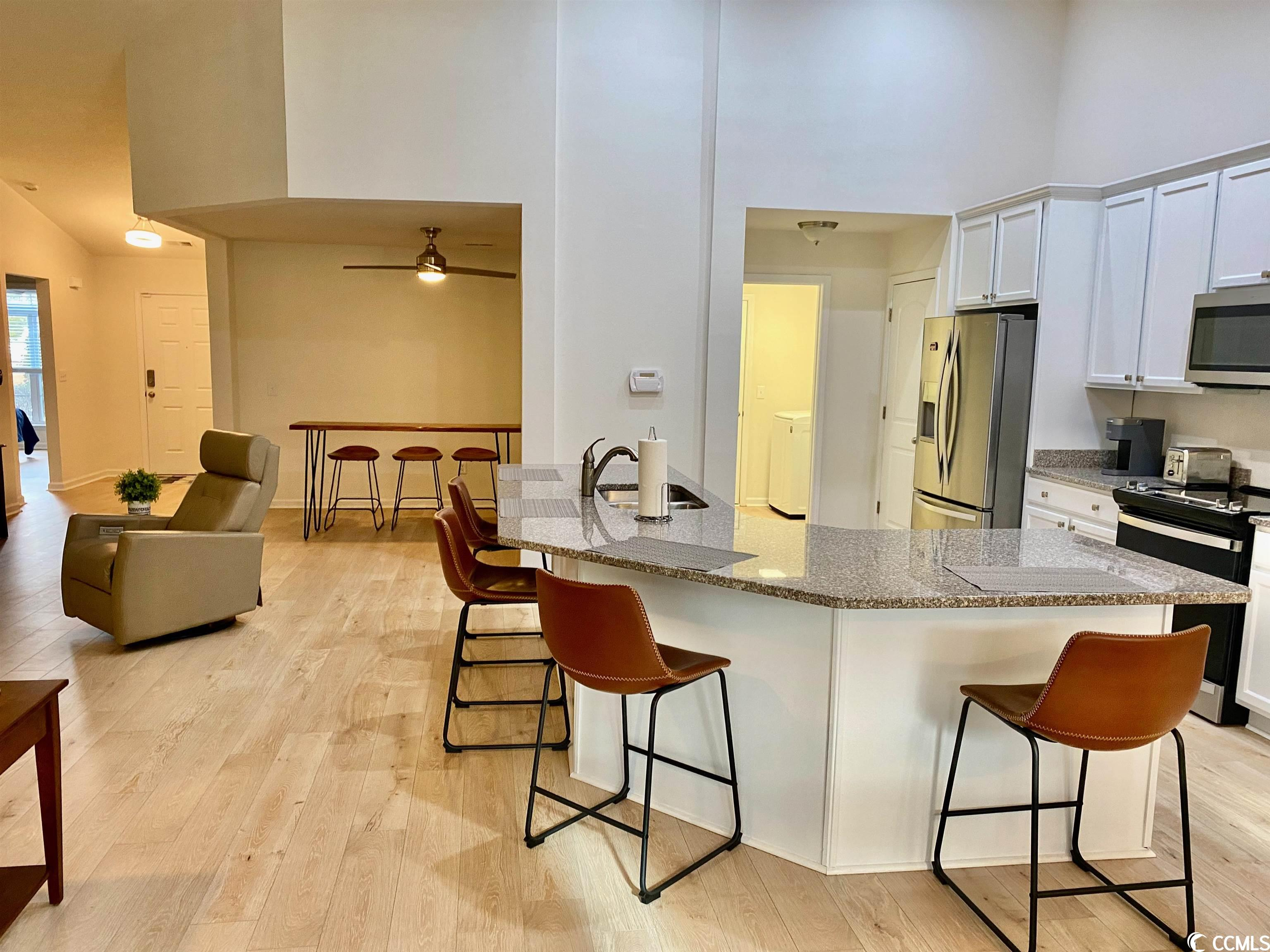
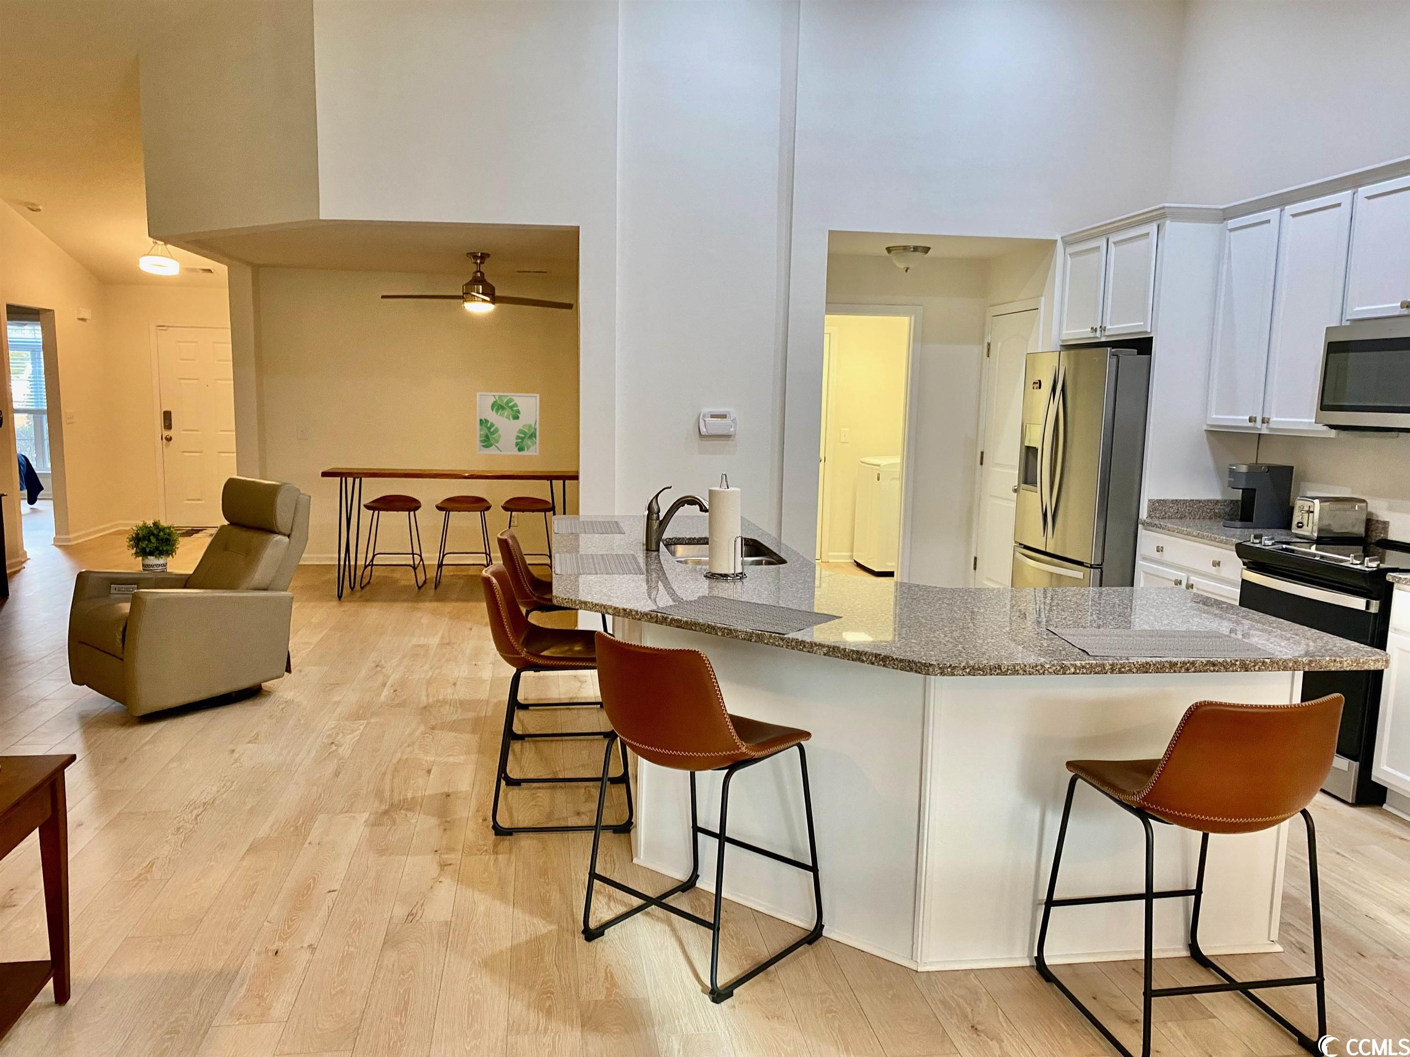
+ wall art [476,392,541,455]
